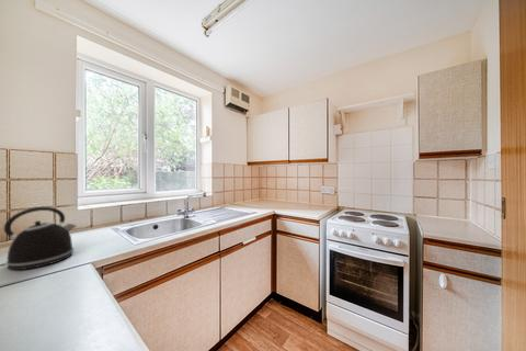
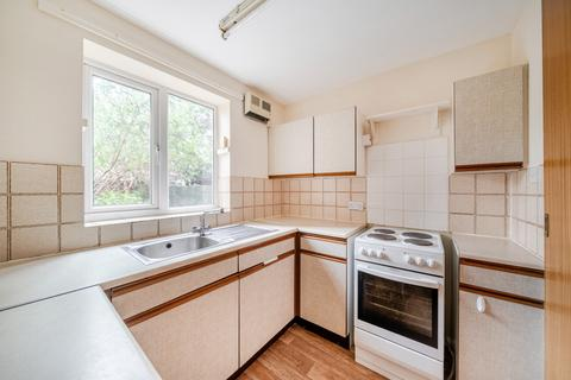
- kettle [0,206,78,271]
